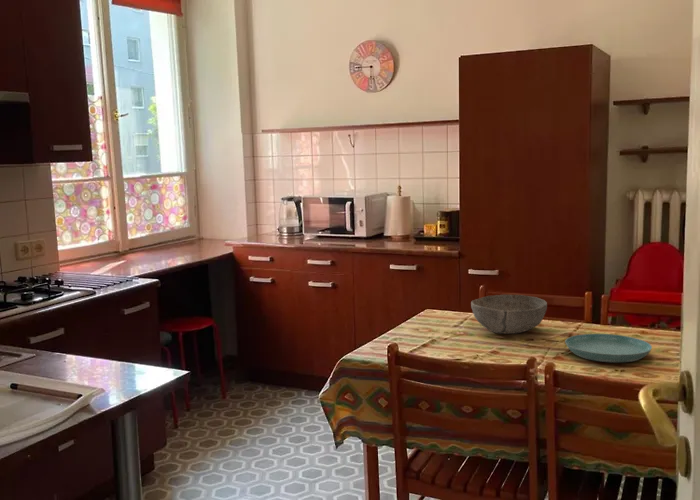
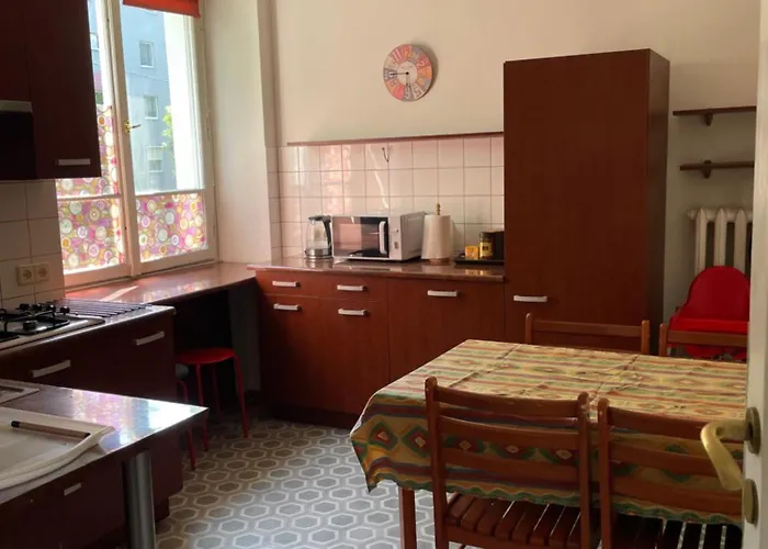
- saucer [564,333,653,363]
- bowl [470,294,548,335]
